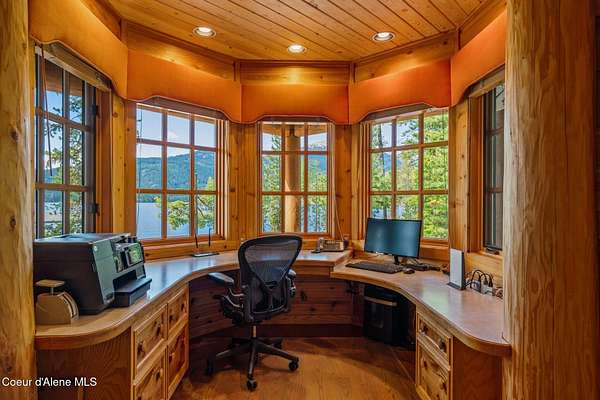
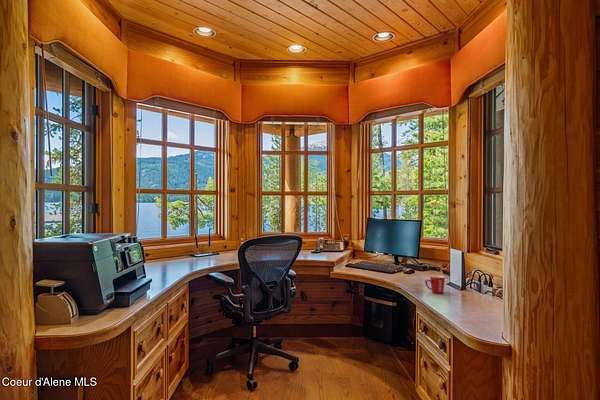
+ mug [424,274,446,295]
